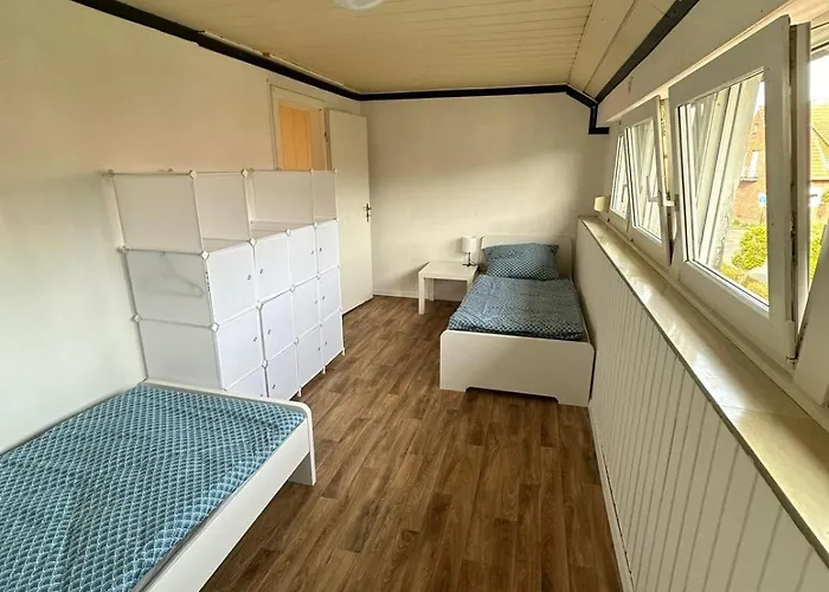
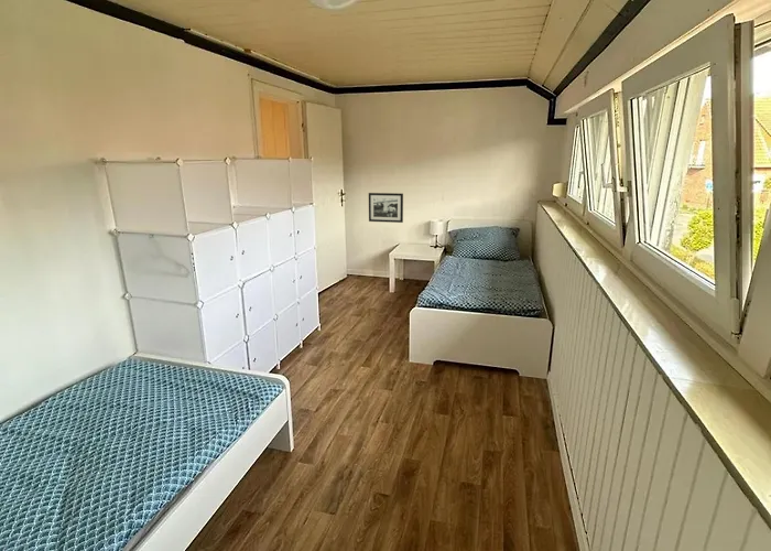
+ picture frame [368,192,404,224]
